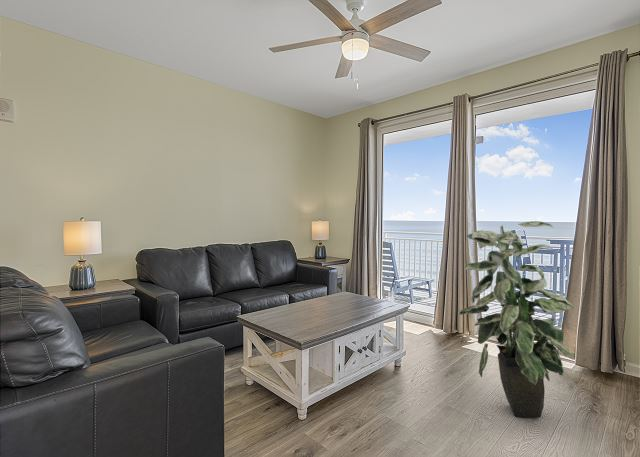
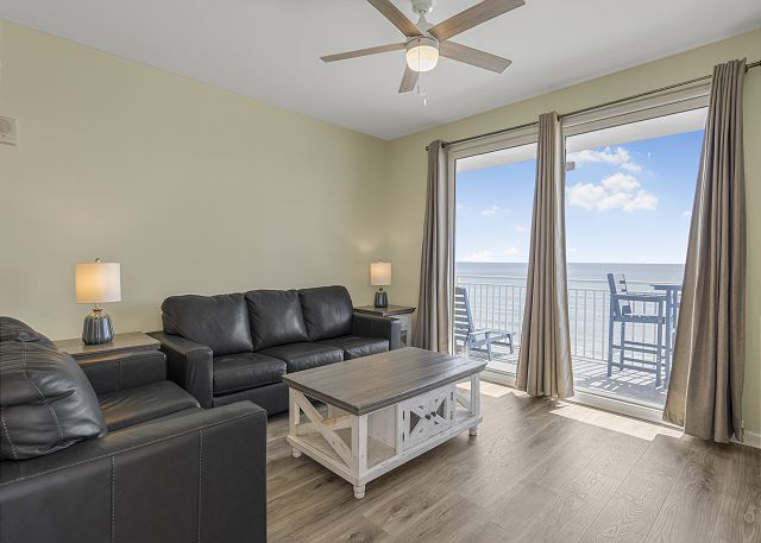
- indoor plant [458,220,575,418]
